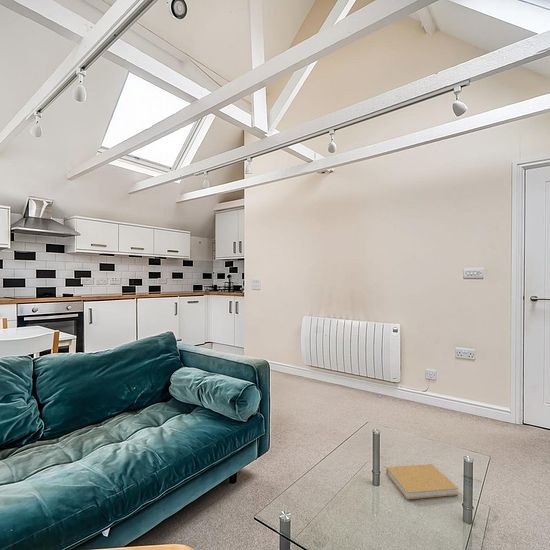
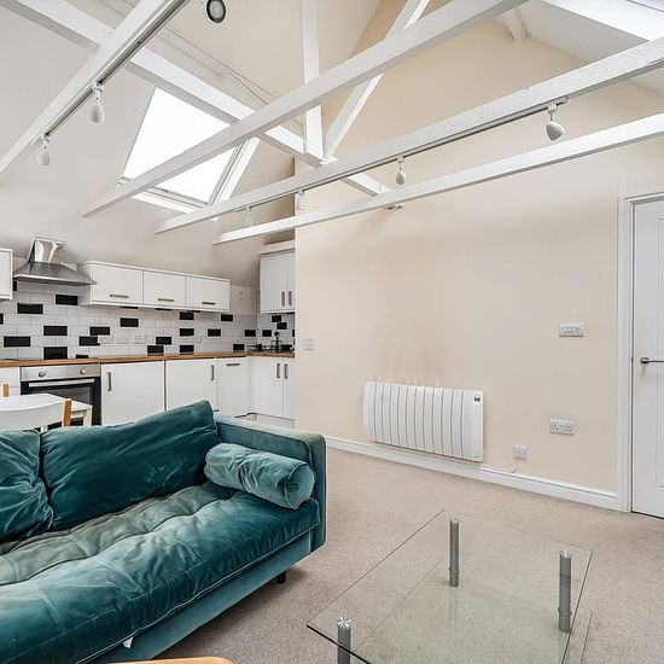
- book [385,463,459,500]
